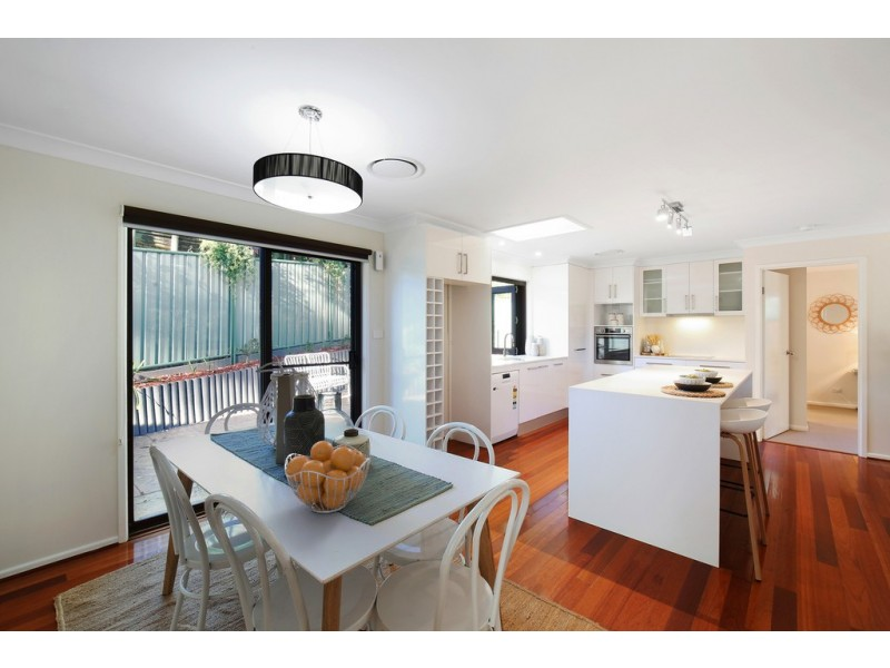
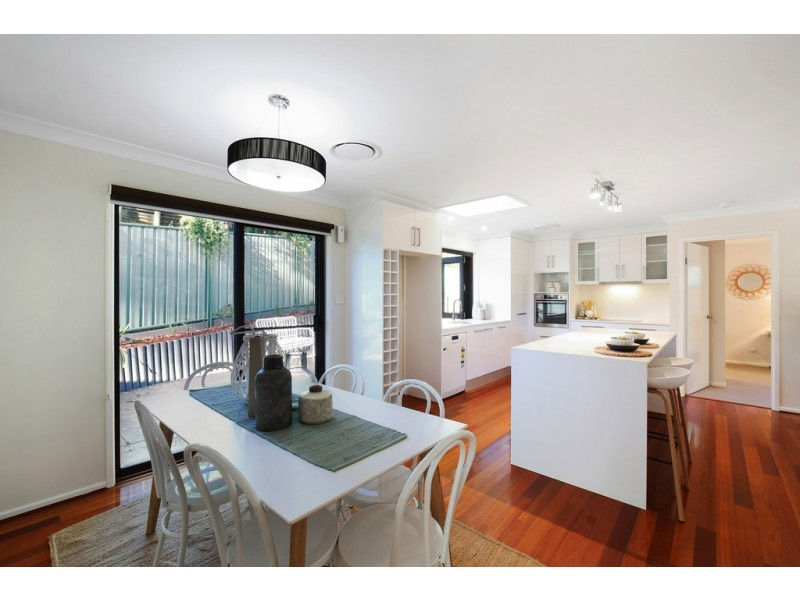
- fruit basket [284,440,372,514]
